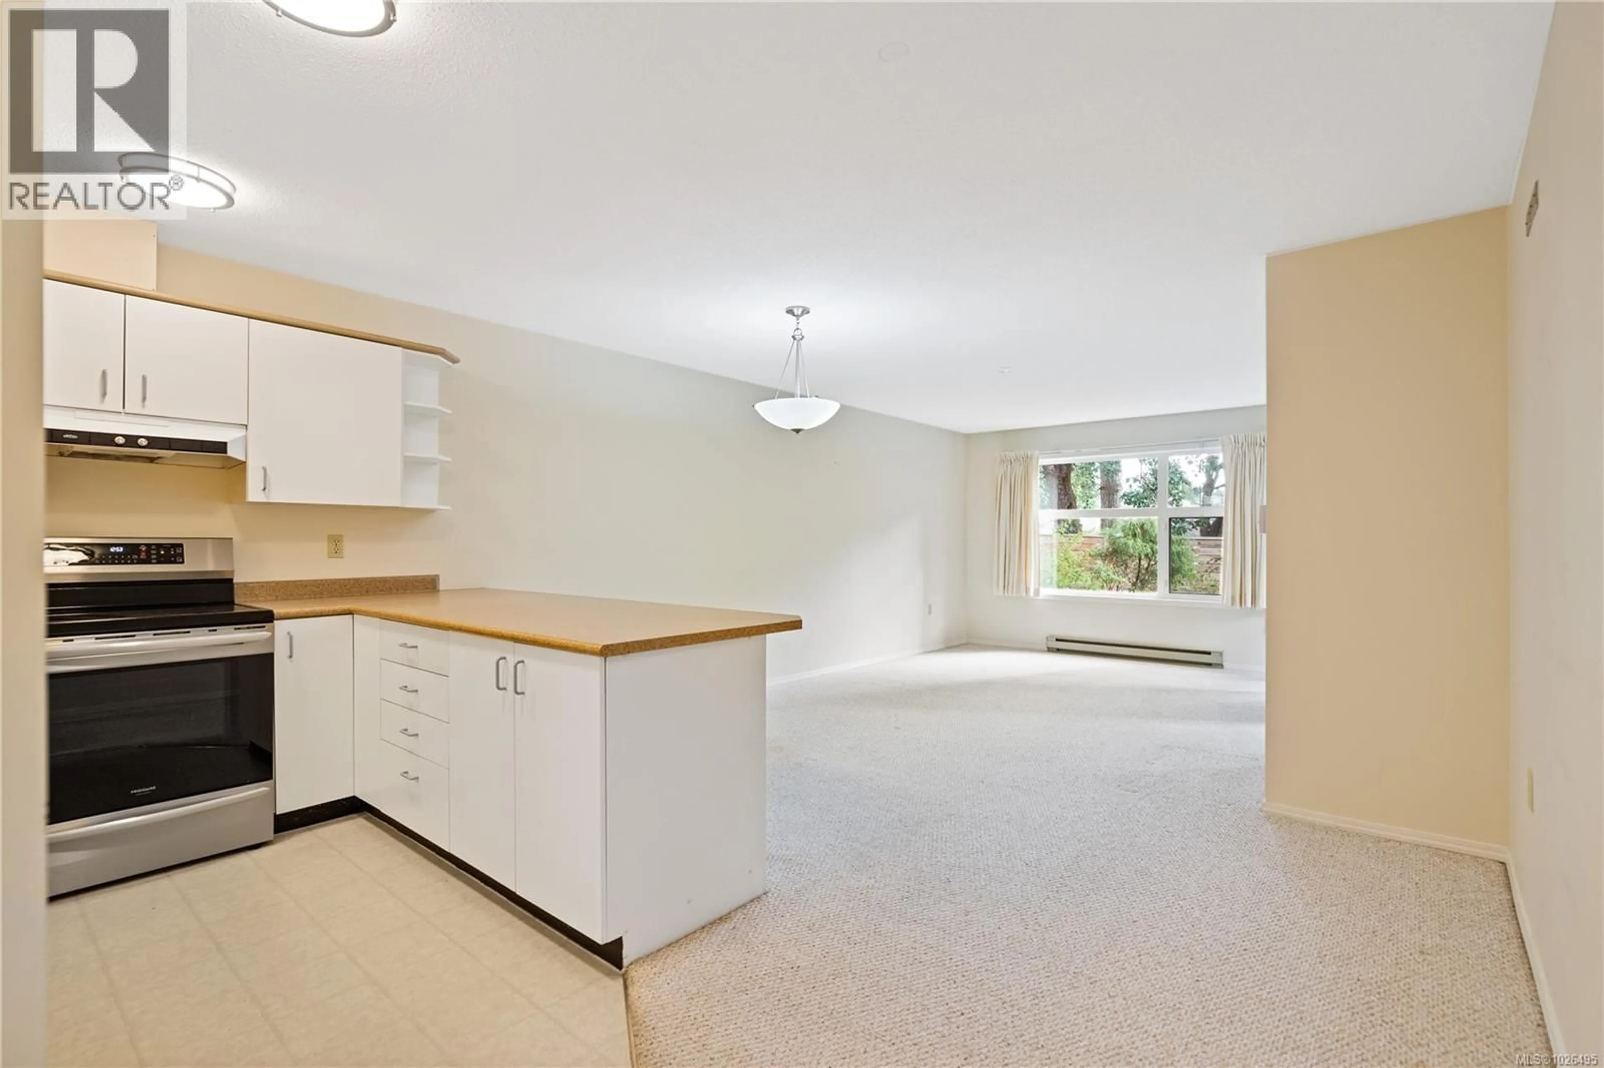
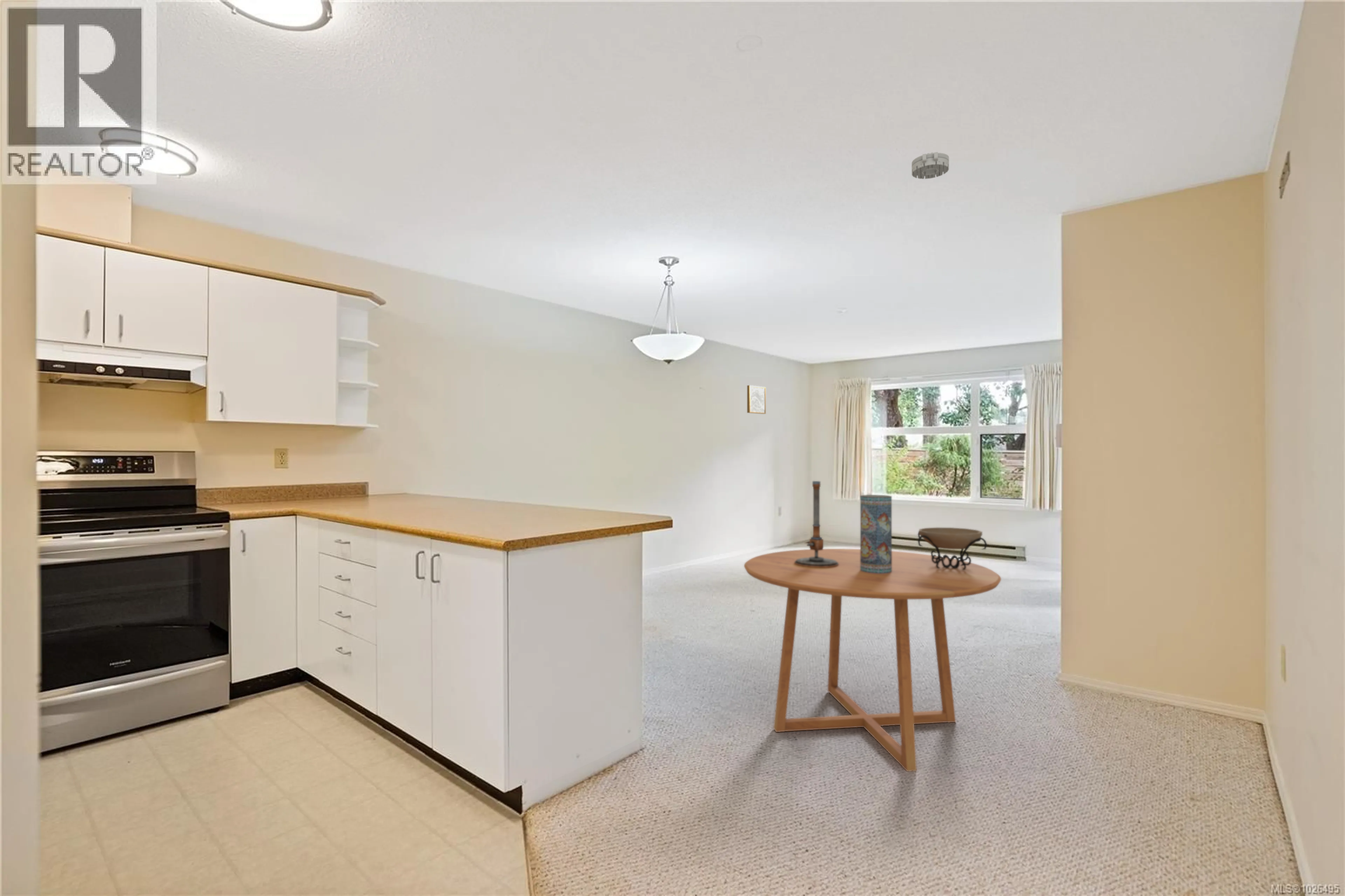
+ smoke detector [911,152,949,179]
+ decorative bowl [917,527,987,570]
+ wall art [747,385,766,414]
+ candlestick [794,481,839,568]
+ vase [860,494,892,574]
+ dining table [744,548,1001,772]
